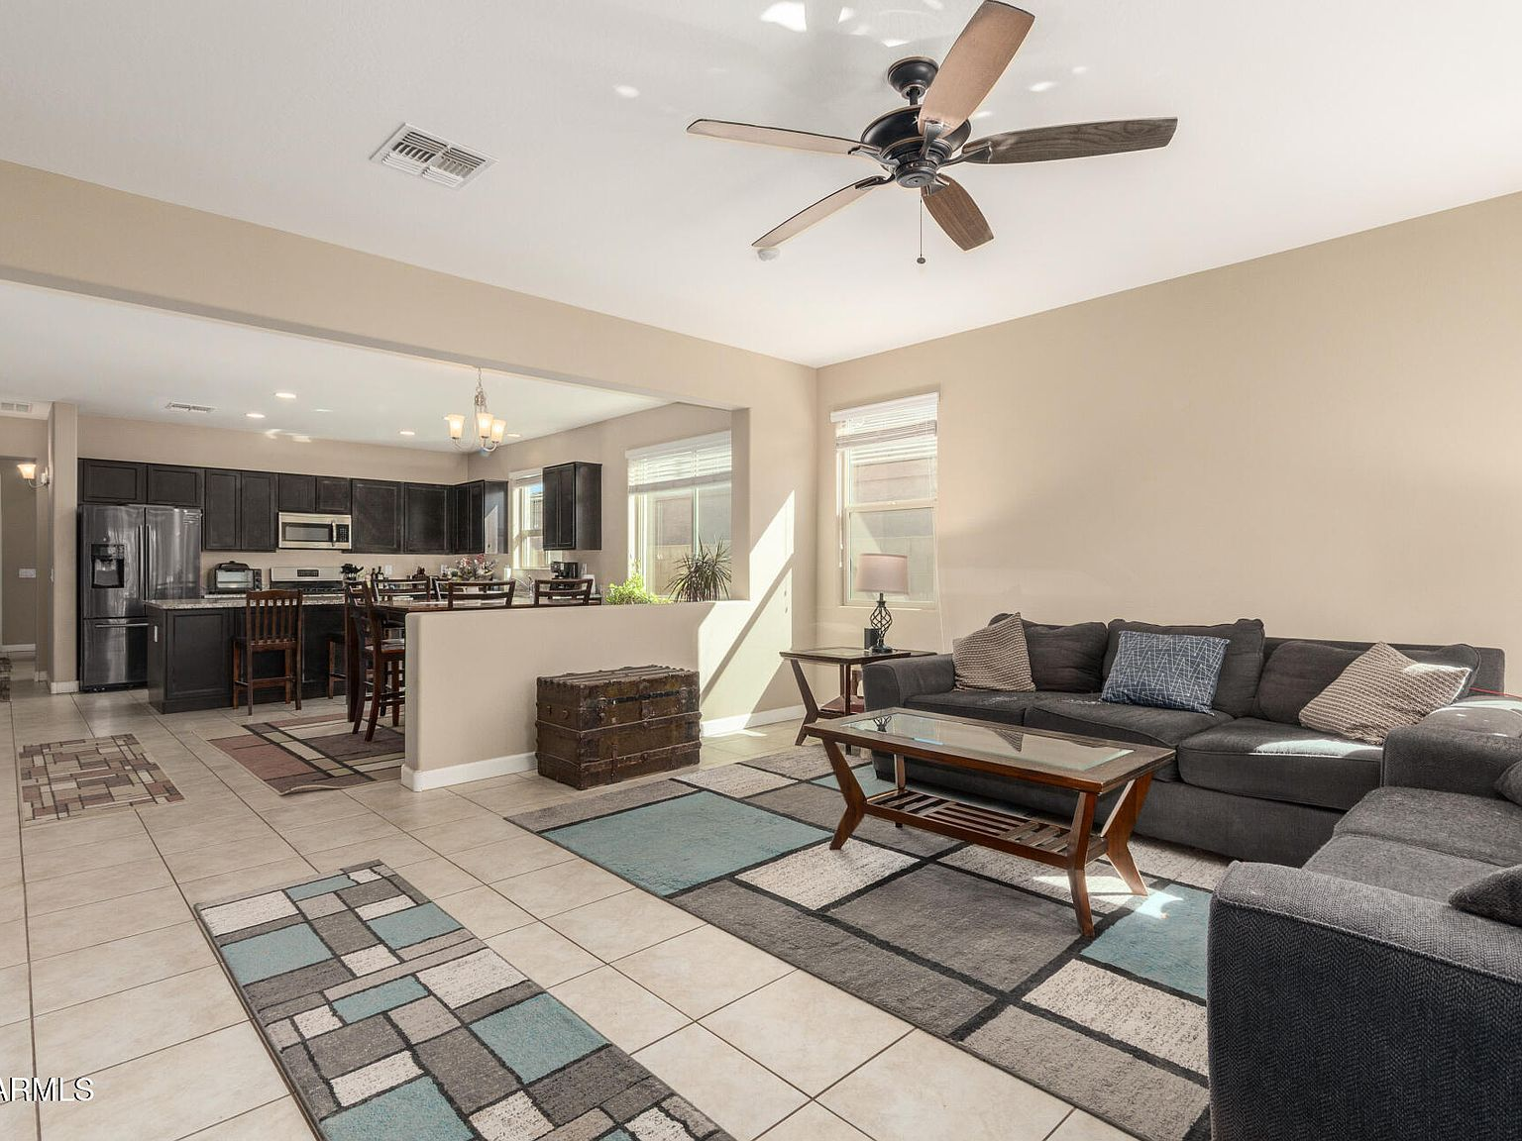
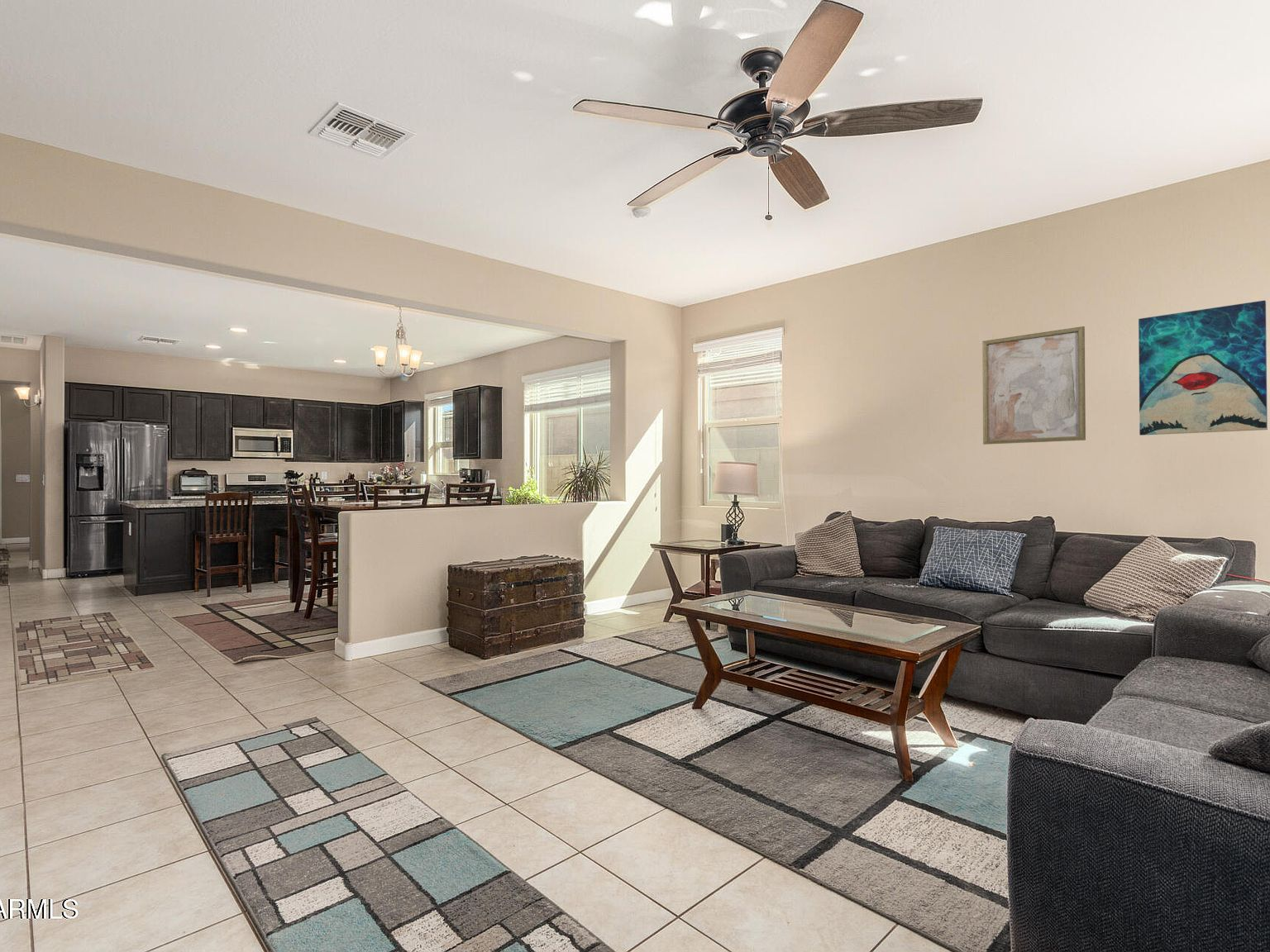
+ wall art [1138,299,1268,436]
+ wall art [981,326,1086,445]
